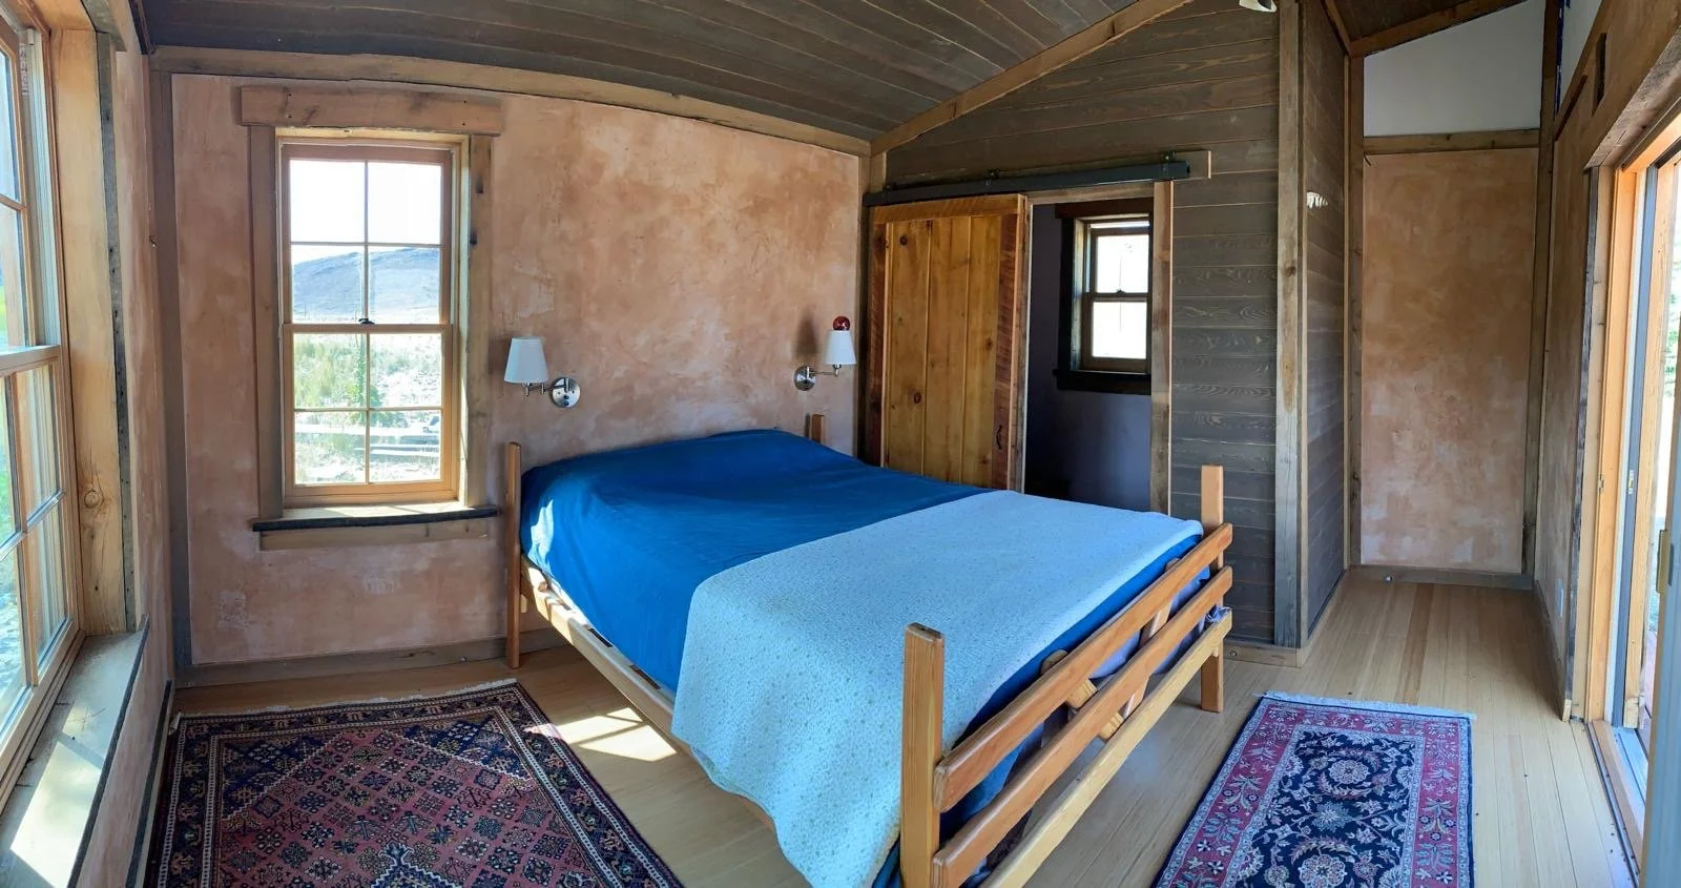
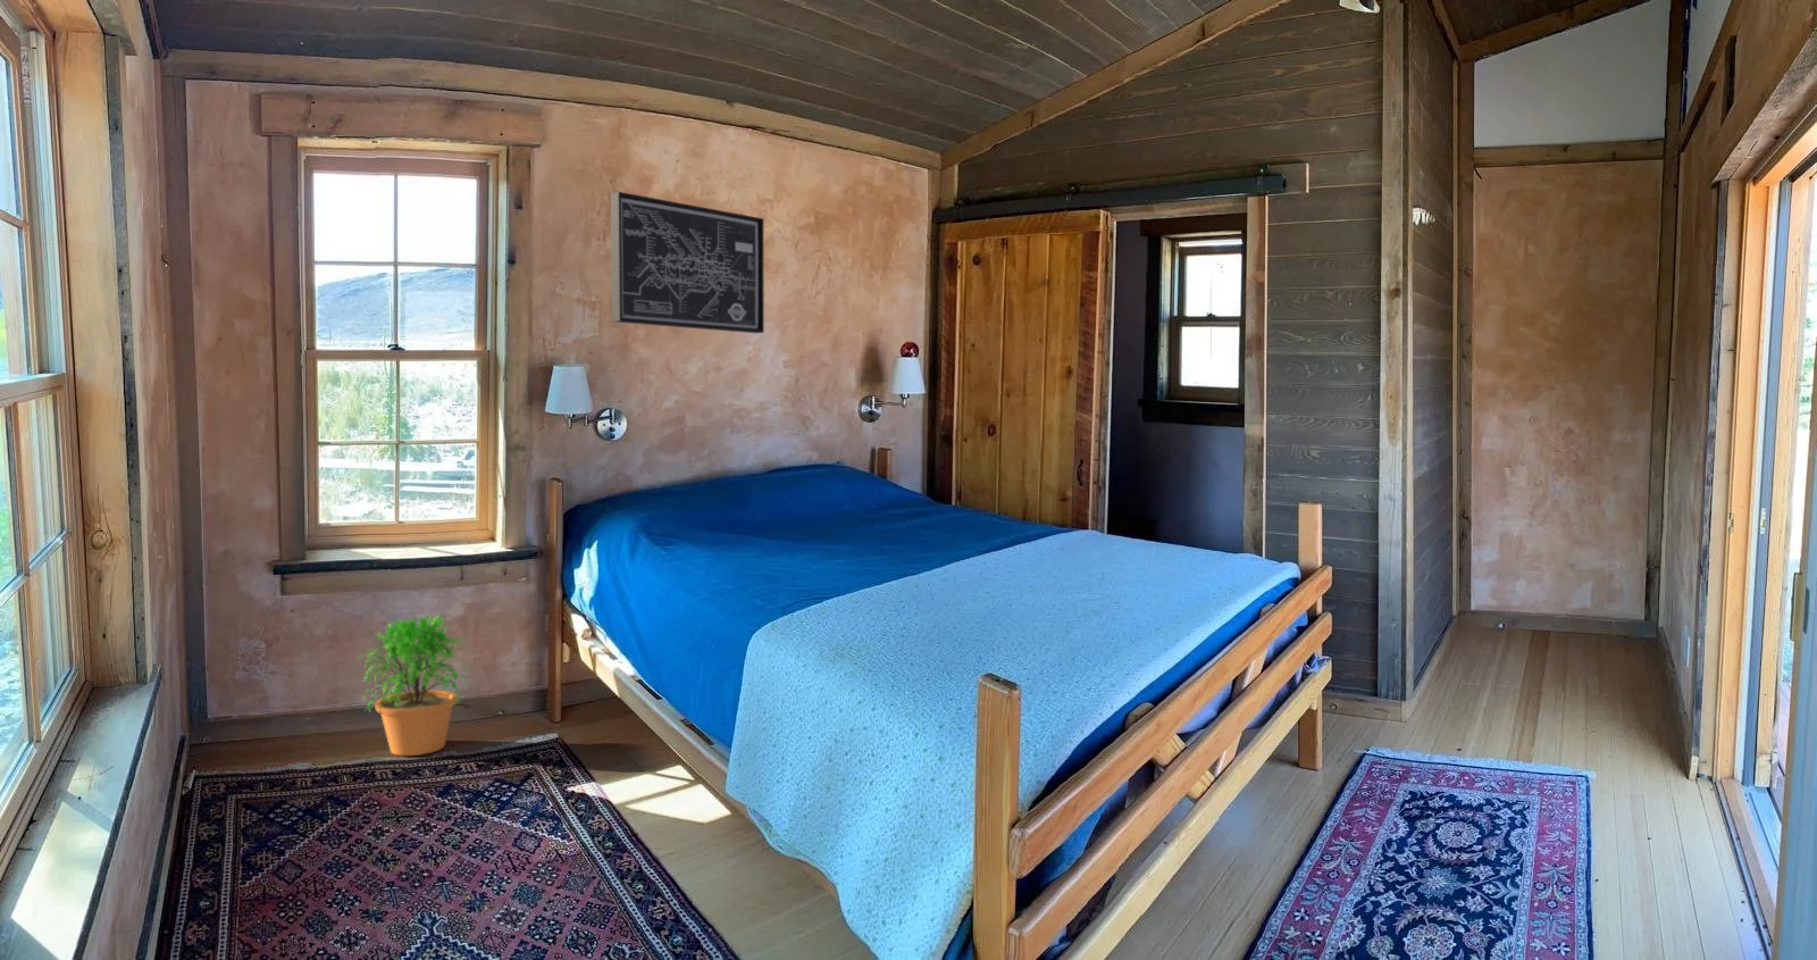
+ wall art [609,191,765,334]
+ potted plant [357,612,475,757]
